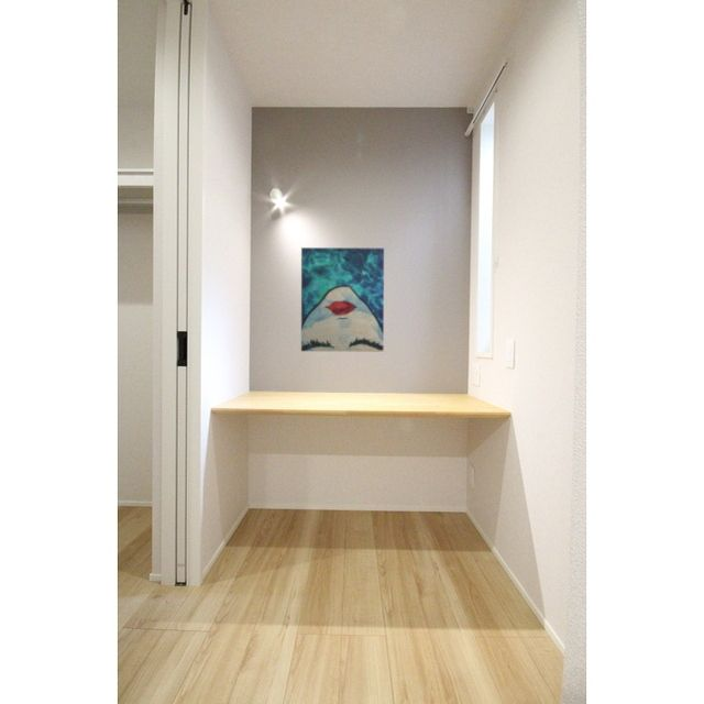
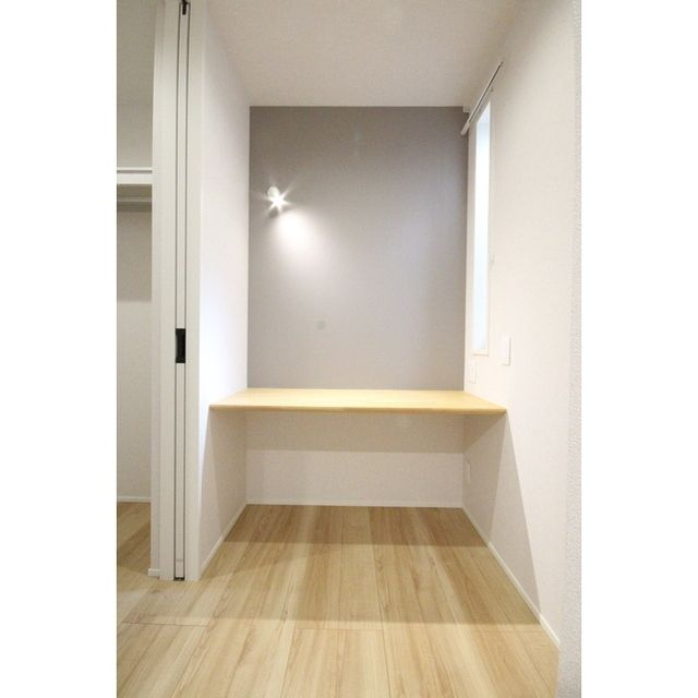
- wall art [300,246,385,353]
